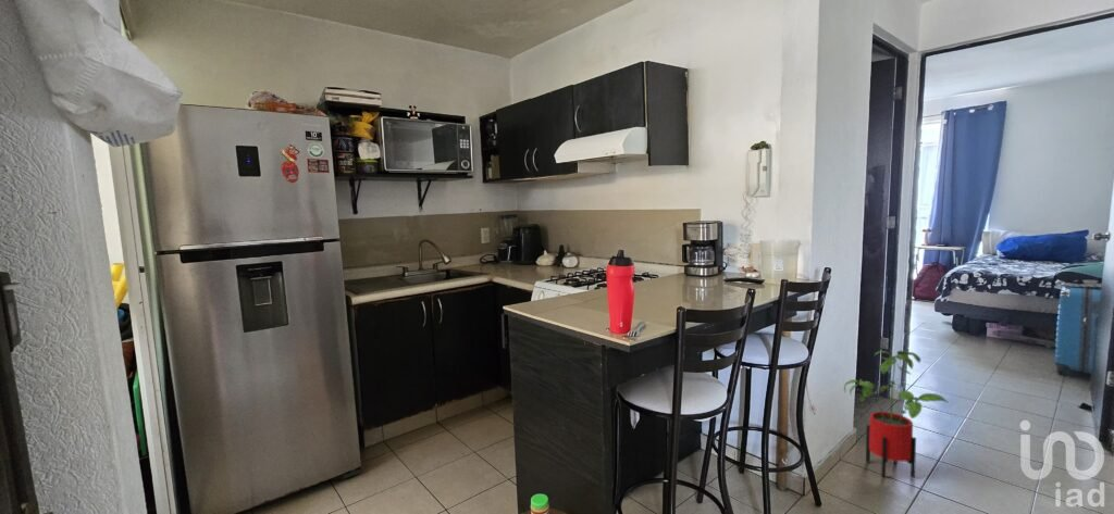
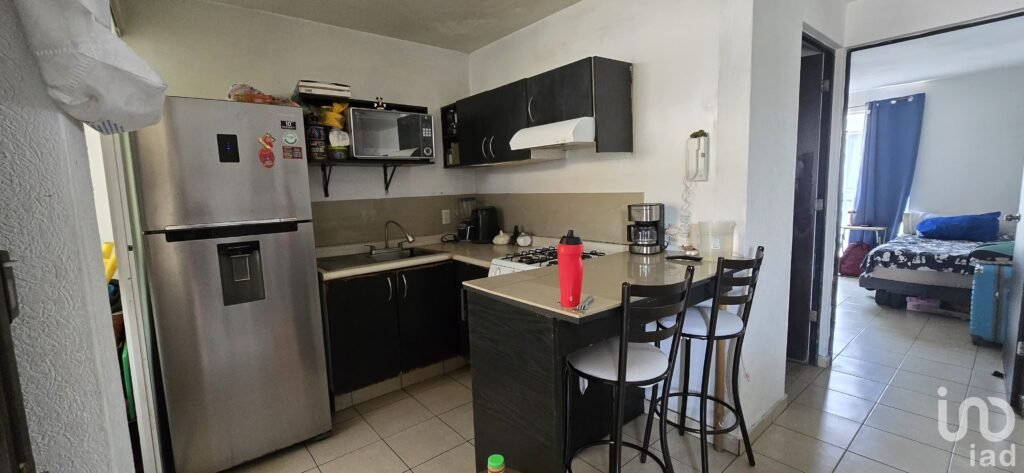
- house plant [843,350,950,479]
